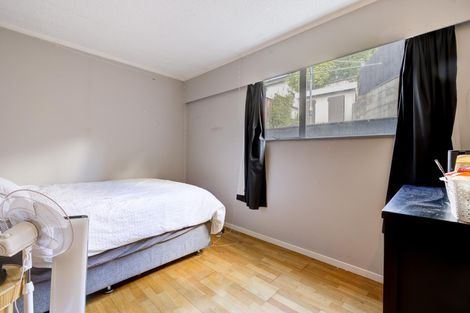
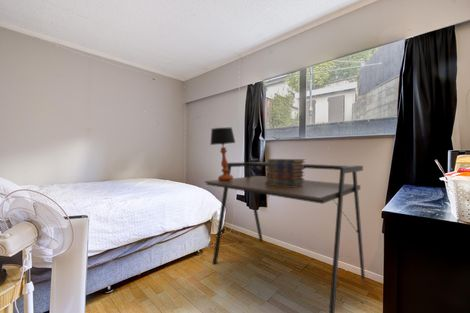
+ table lamp [209,127,236,181]
+ desk [204,161,366,313]
+ book stack [265,158,306,187]
